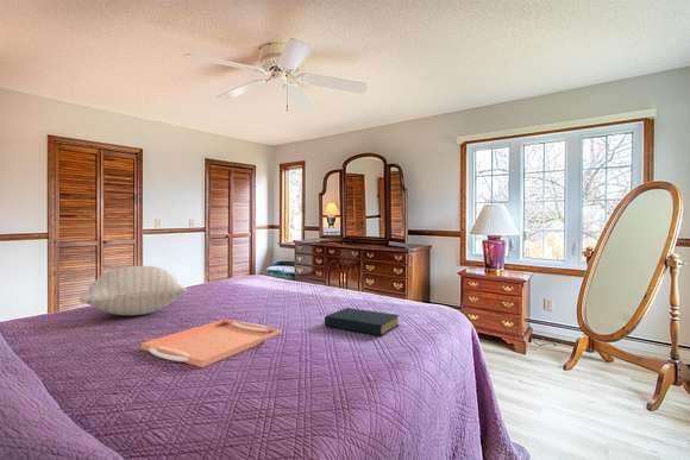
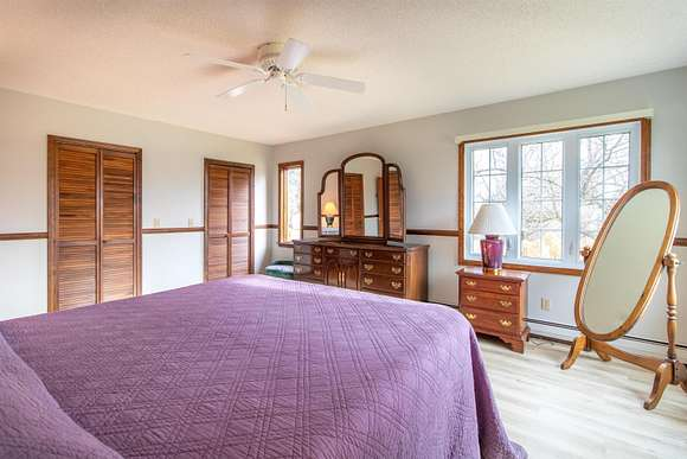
- pillow [79,265,188,316]
- serving tray [140,319,283,368]
- hardback book [324,307,401,336]
